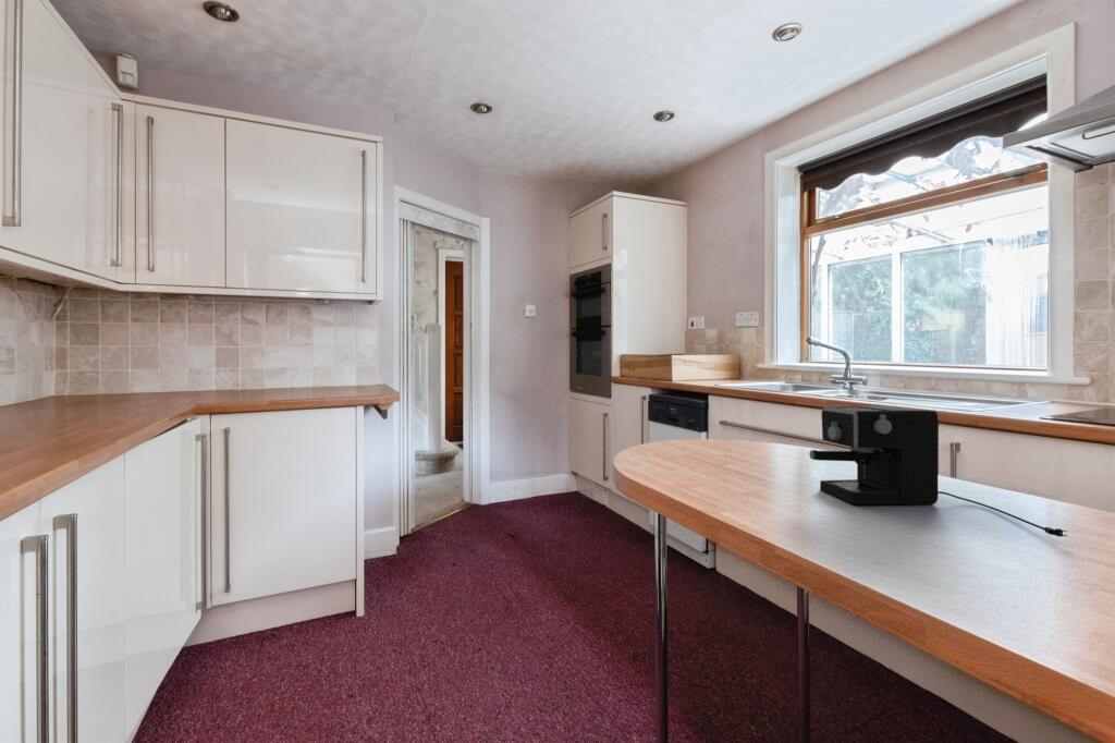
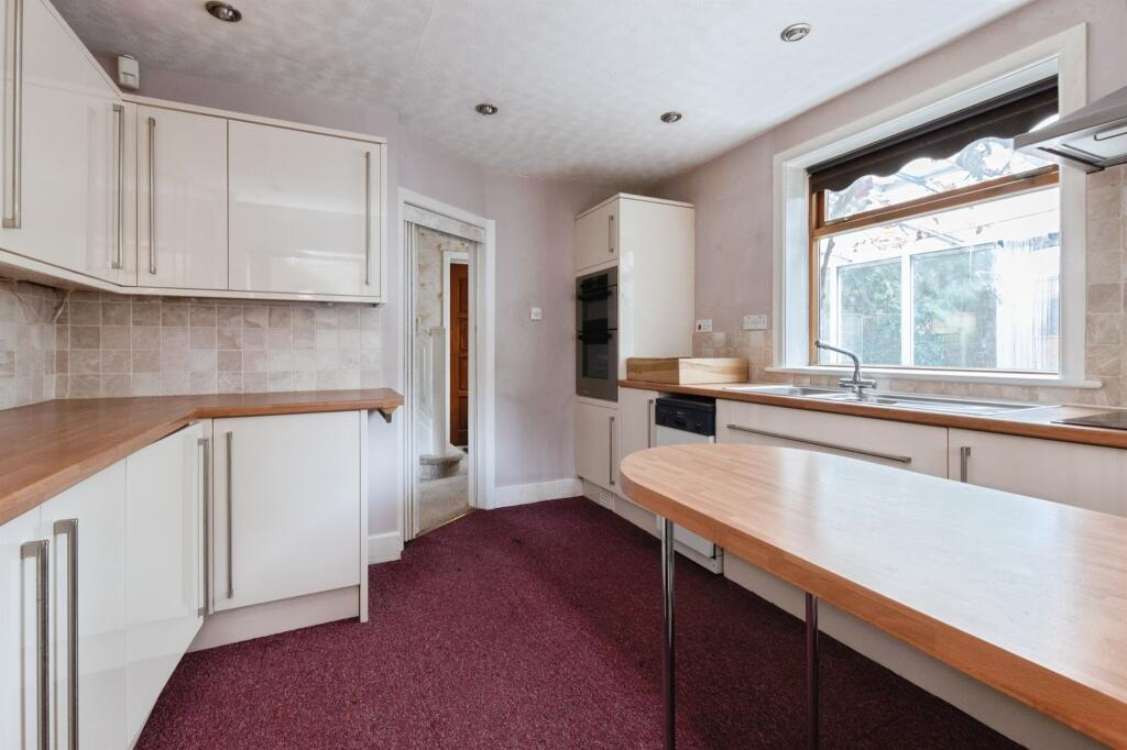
- coffee maker [808,405,1068,538]
